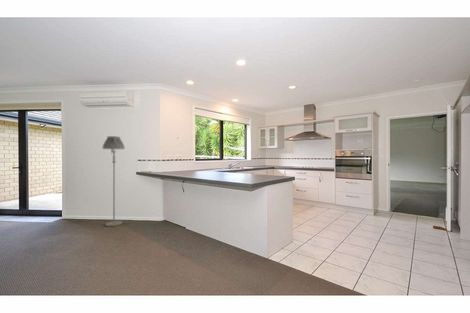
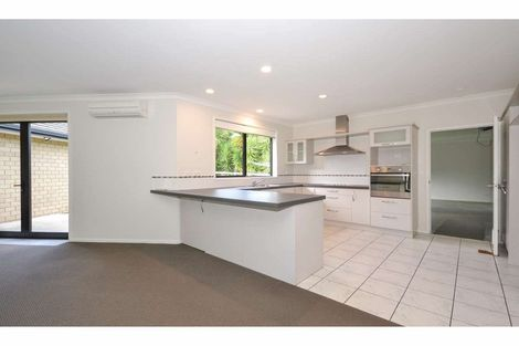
- floor lamp [101,135,126,227]
